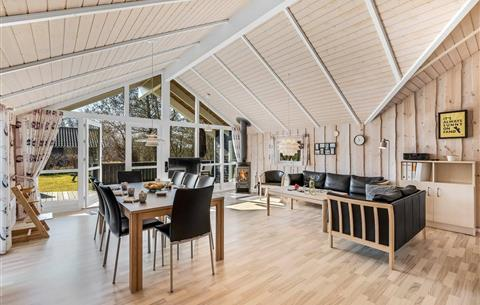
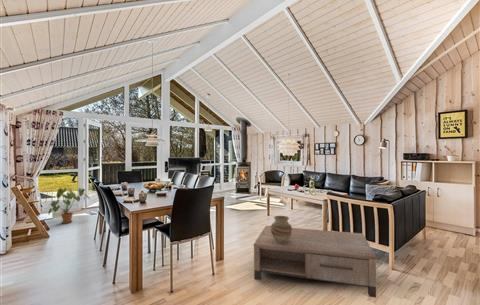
+ ceramic pot [270,215,293,243]
+ house plant [47,187,91,224]
+ coffee table [253,225,377,299]
